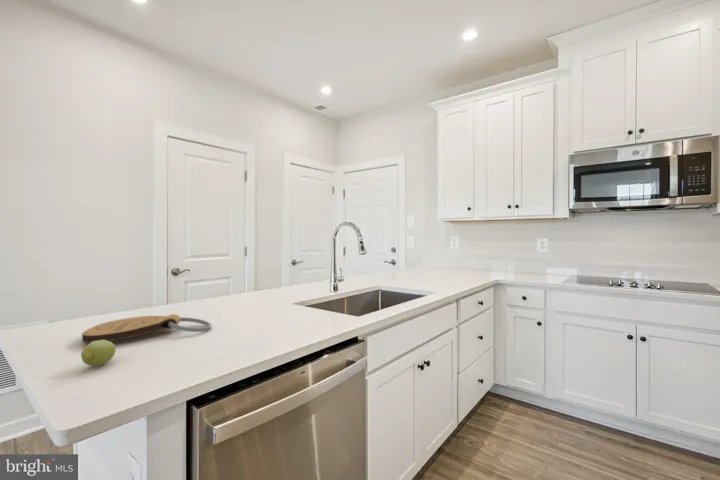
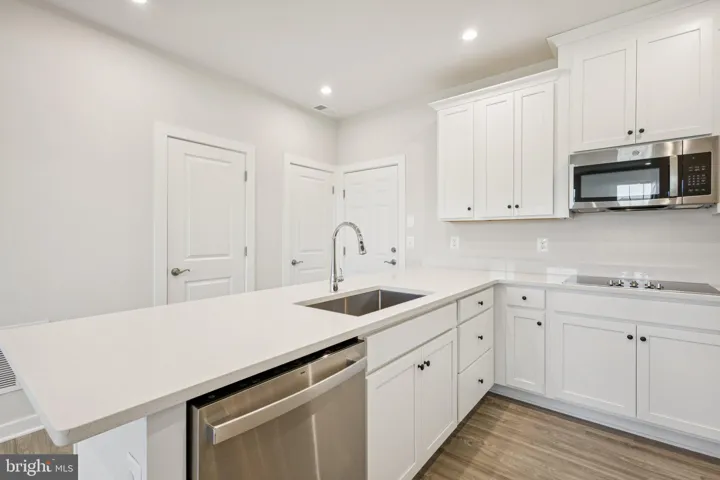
- key chain [81,313,212,344]
- fruit [80,340,117,367]
